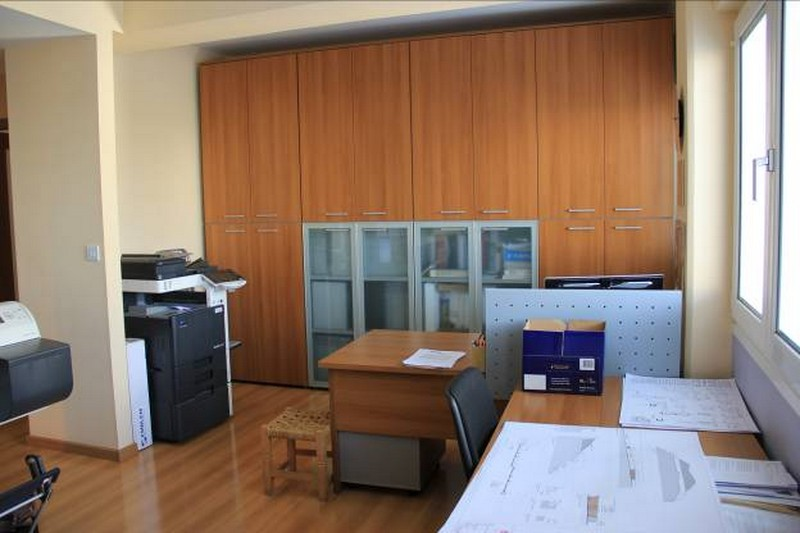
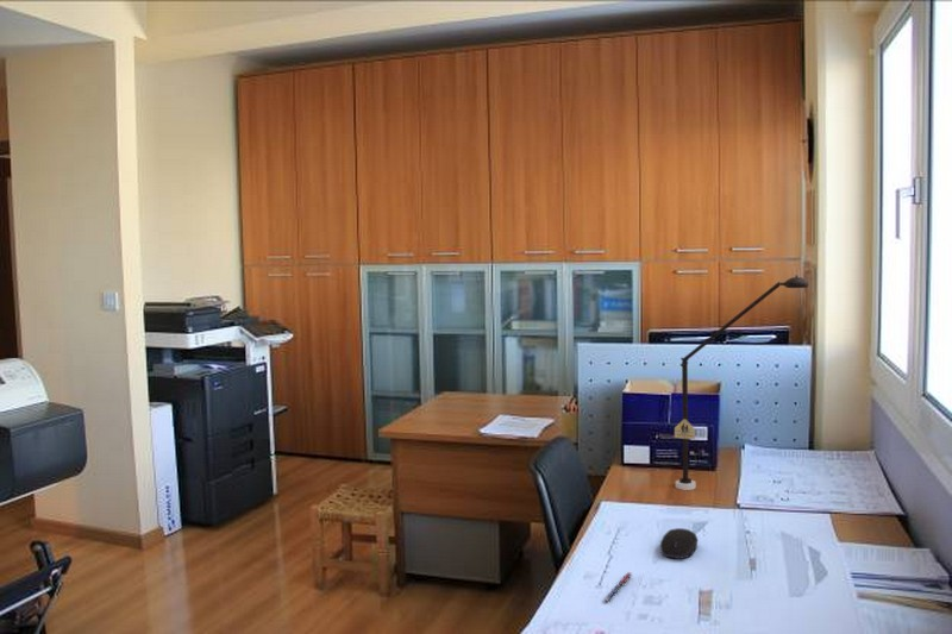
+ desk lamp [674,274,810,491]
+ computer mouse [659,527,699,560]
+ pen [602,571,633,603]
